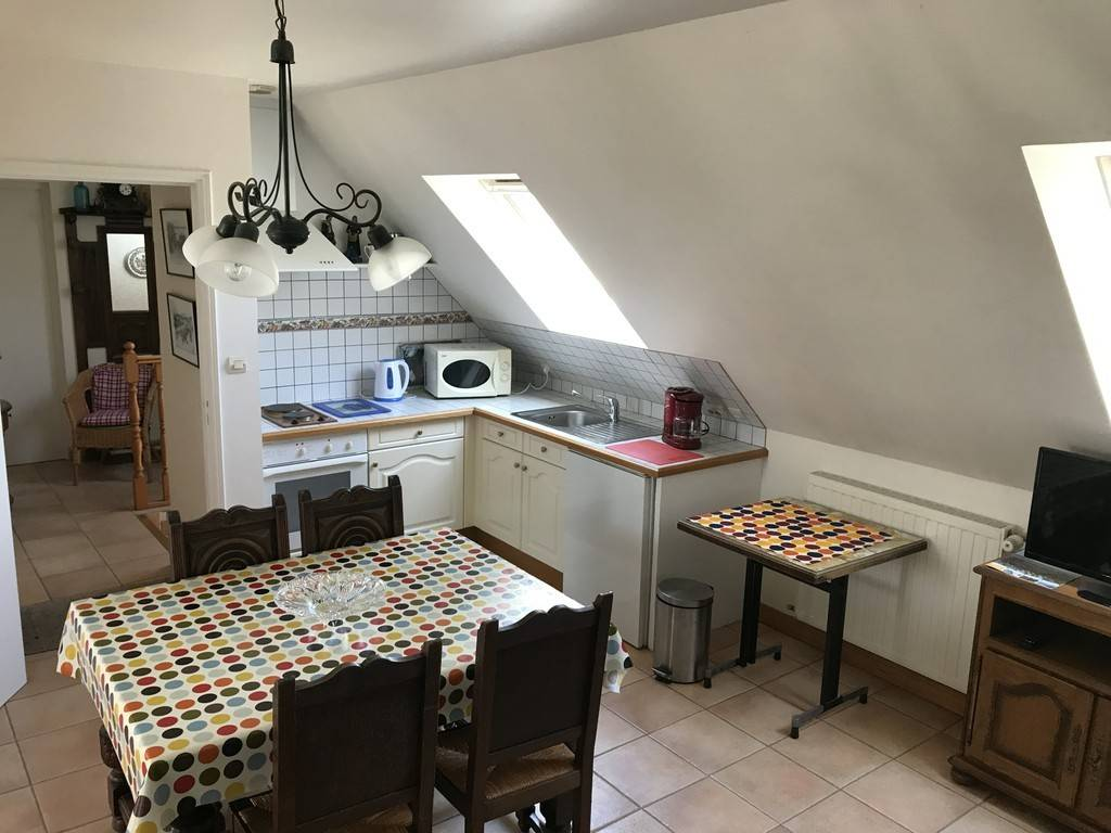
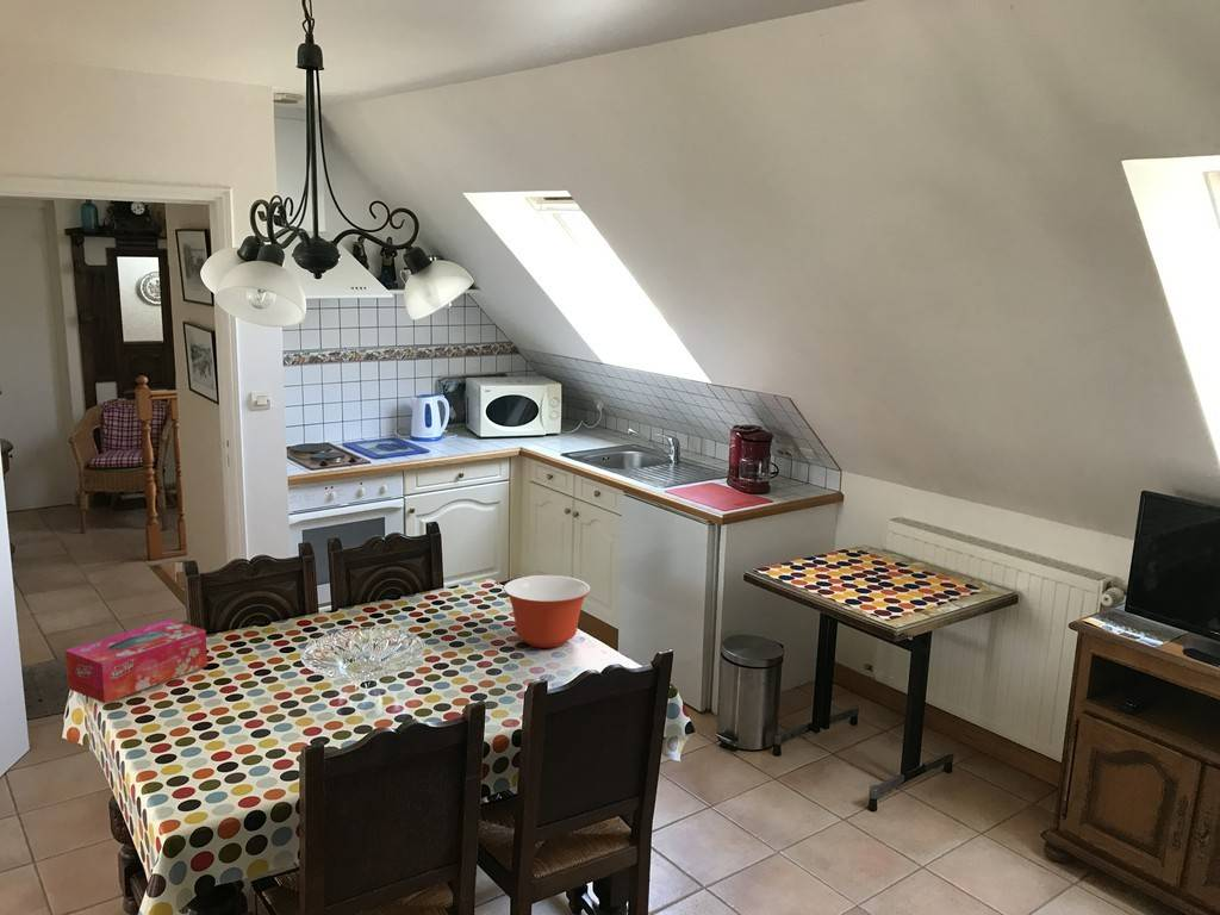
+ mixing bowl [503,574,591,649]
+ tissue box [64,618,208,704]
